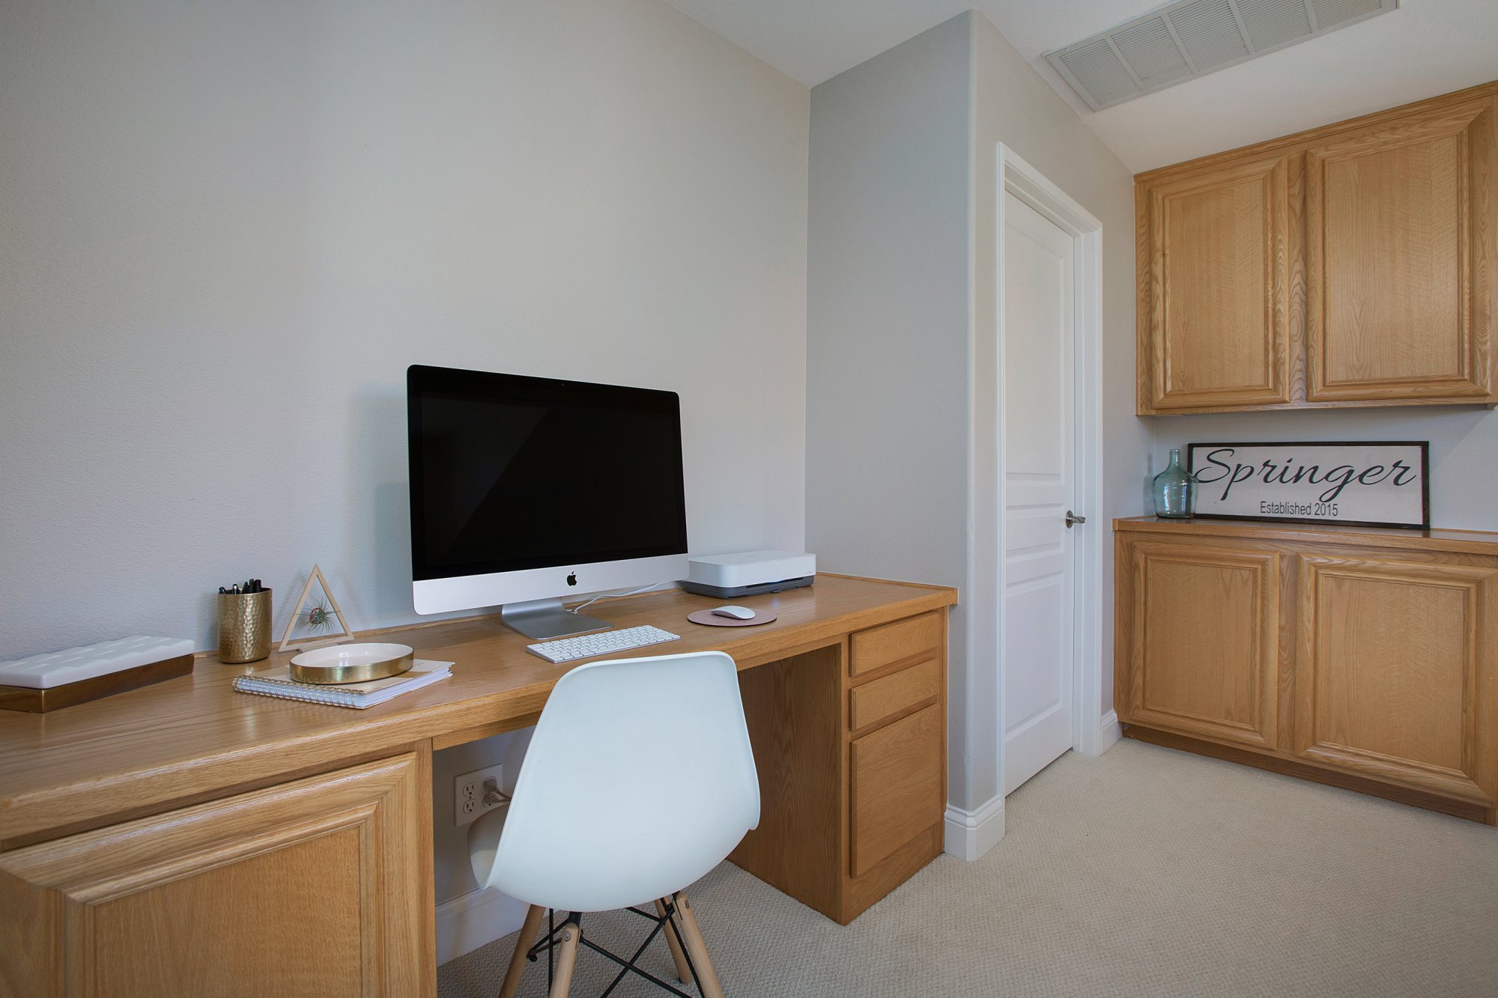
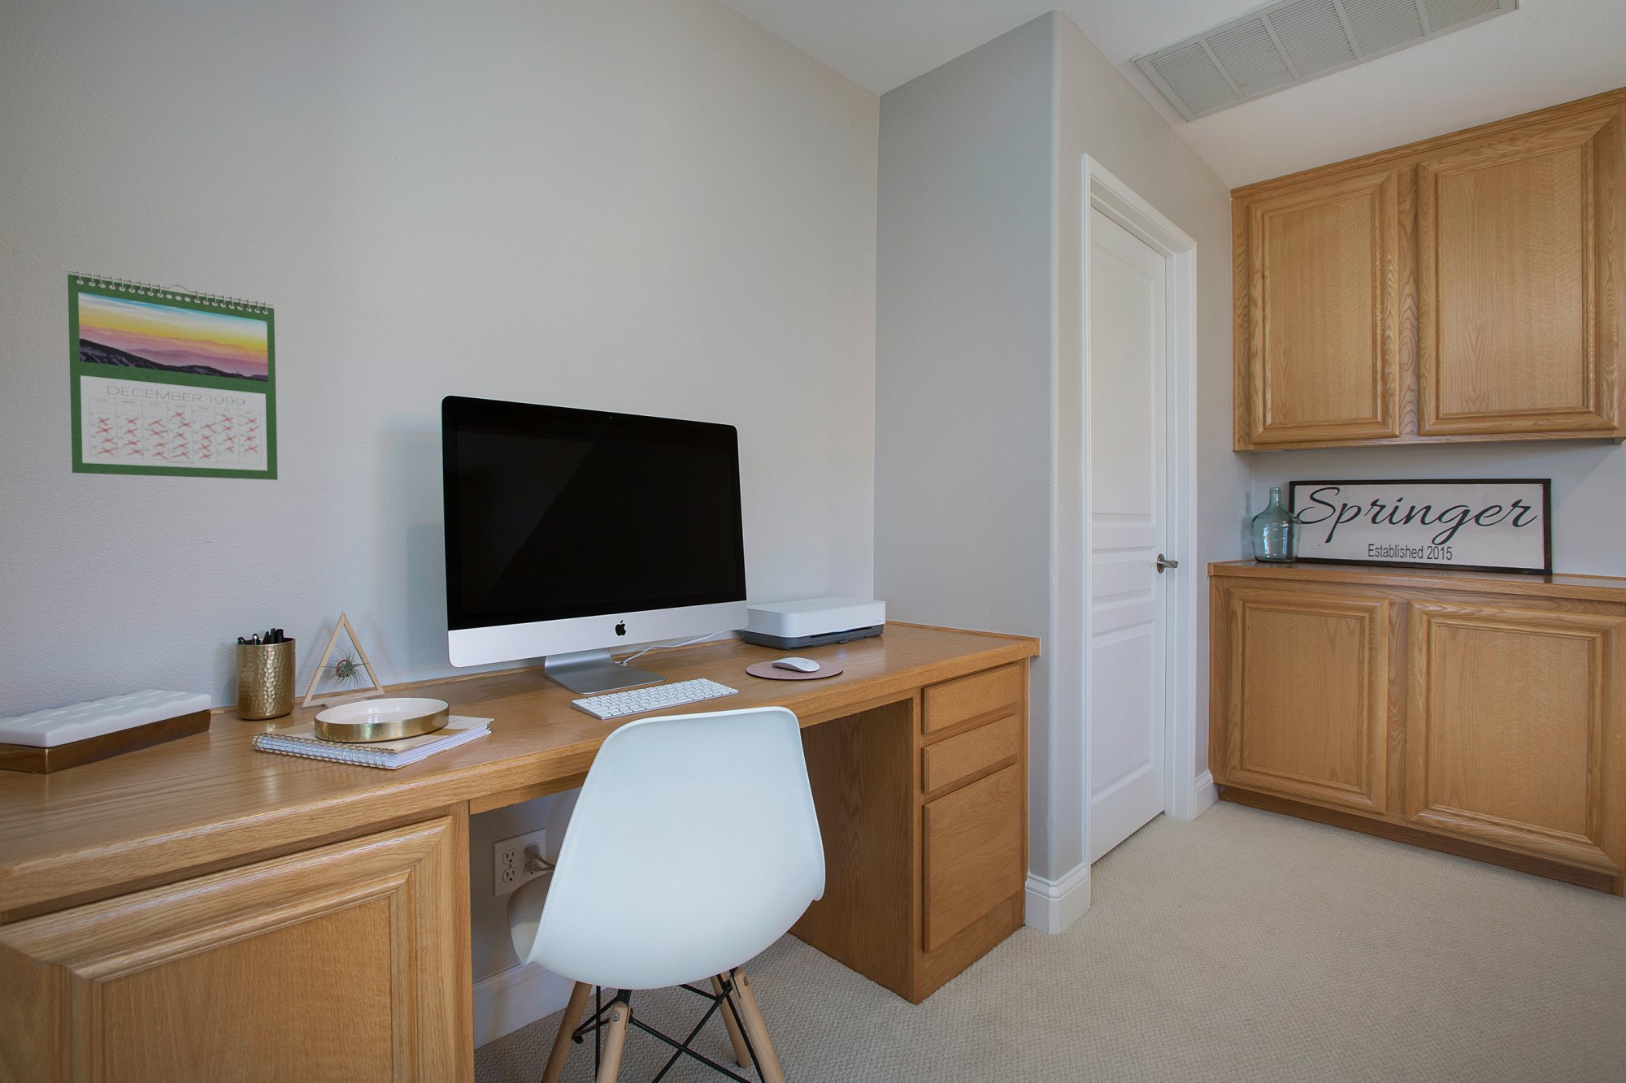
+ calendar [66,268,278,481]
